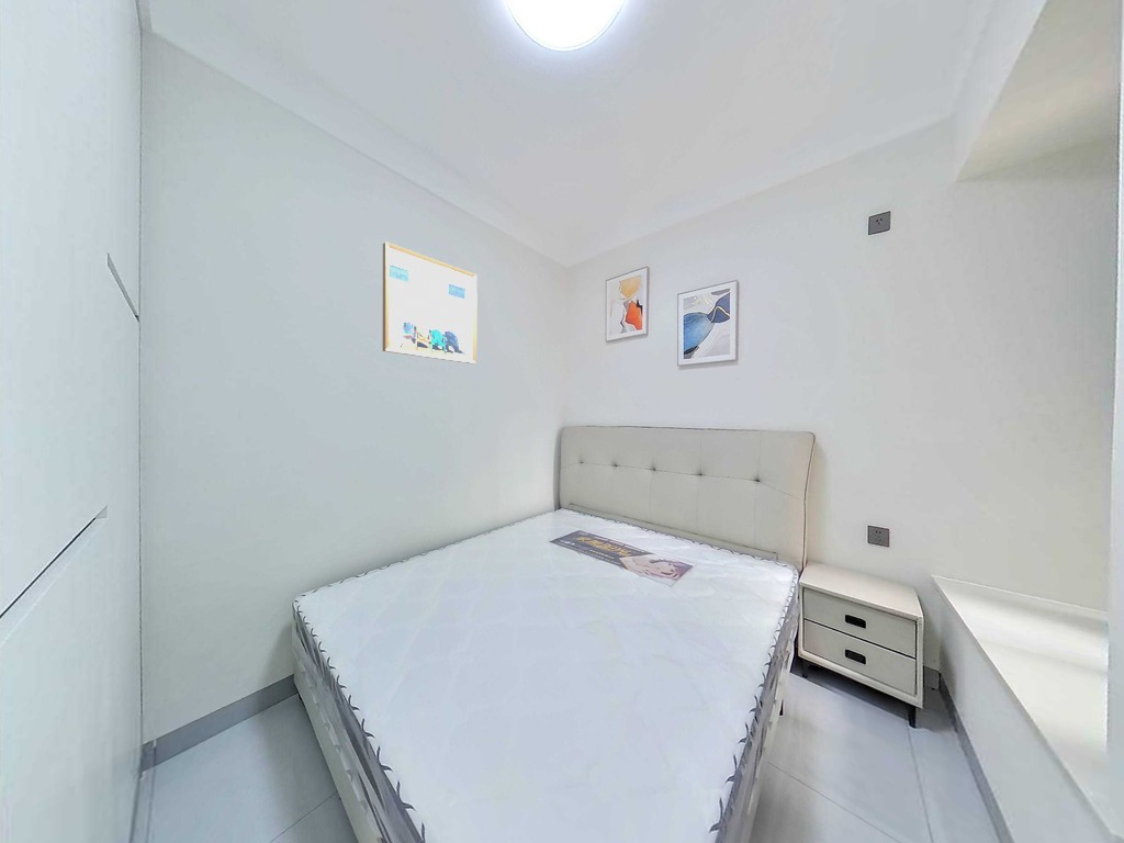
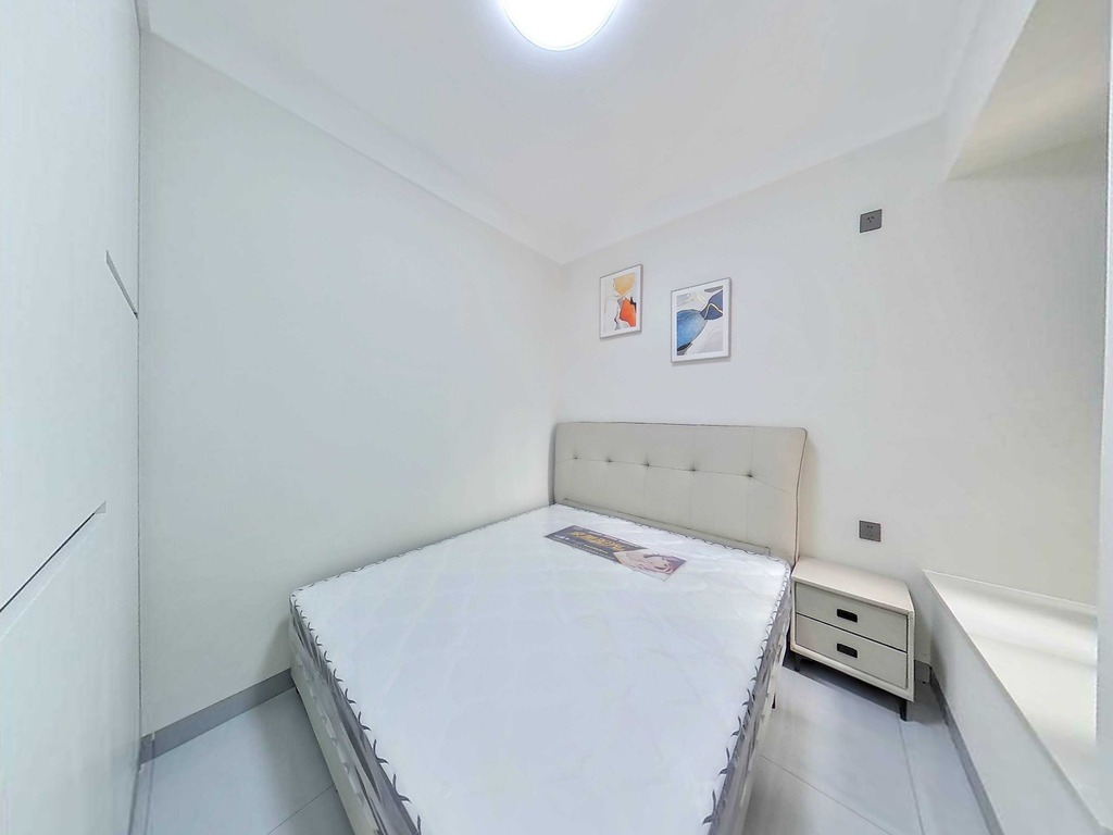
- wall art [382,240,479,364]
